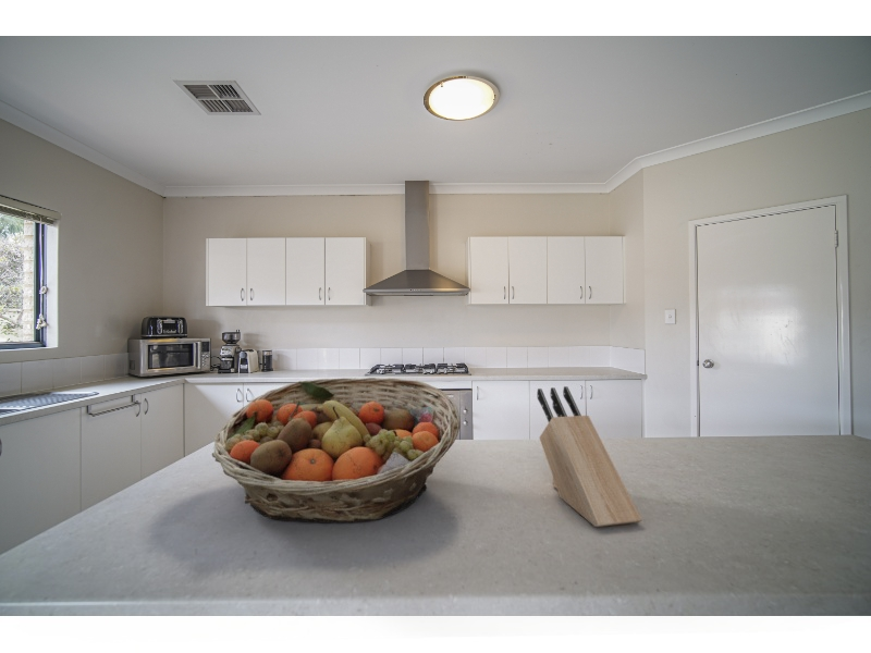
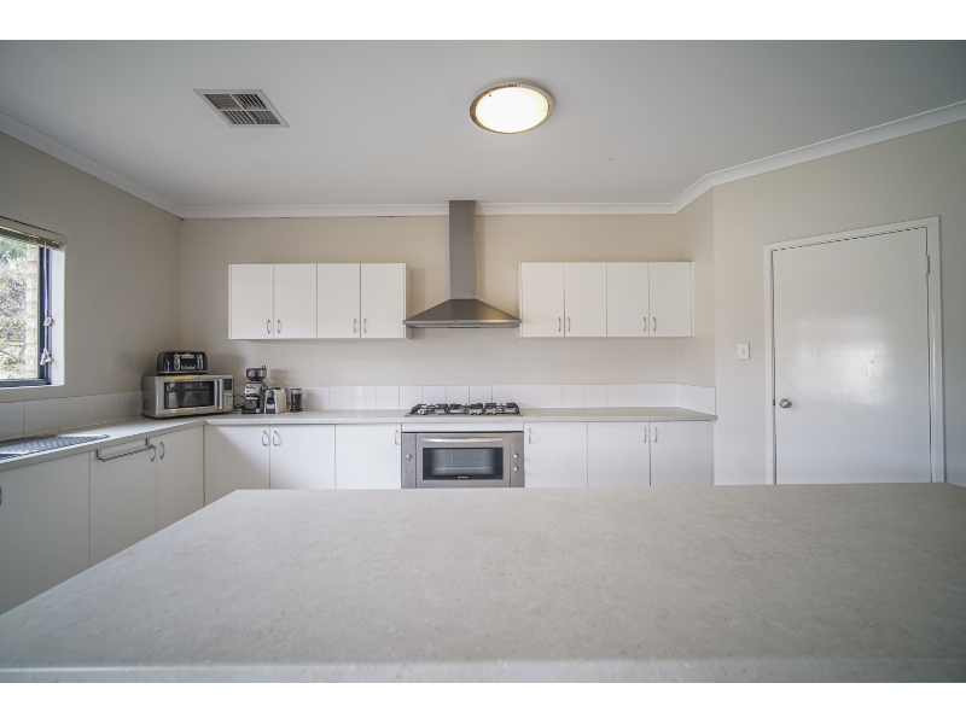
- knife block [536,385,642,528]
- fruit basket [211,377,462,523]
